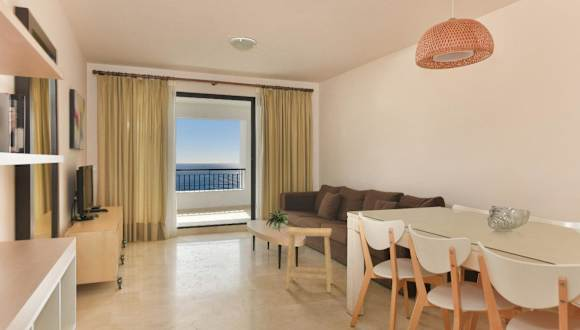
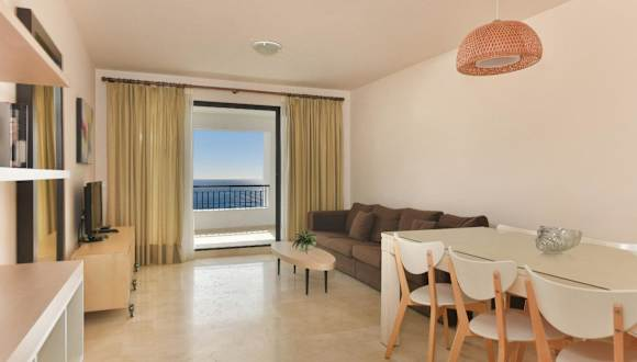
- stool [284,226,334,294]
